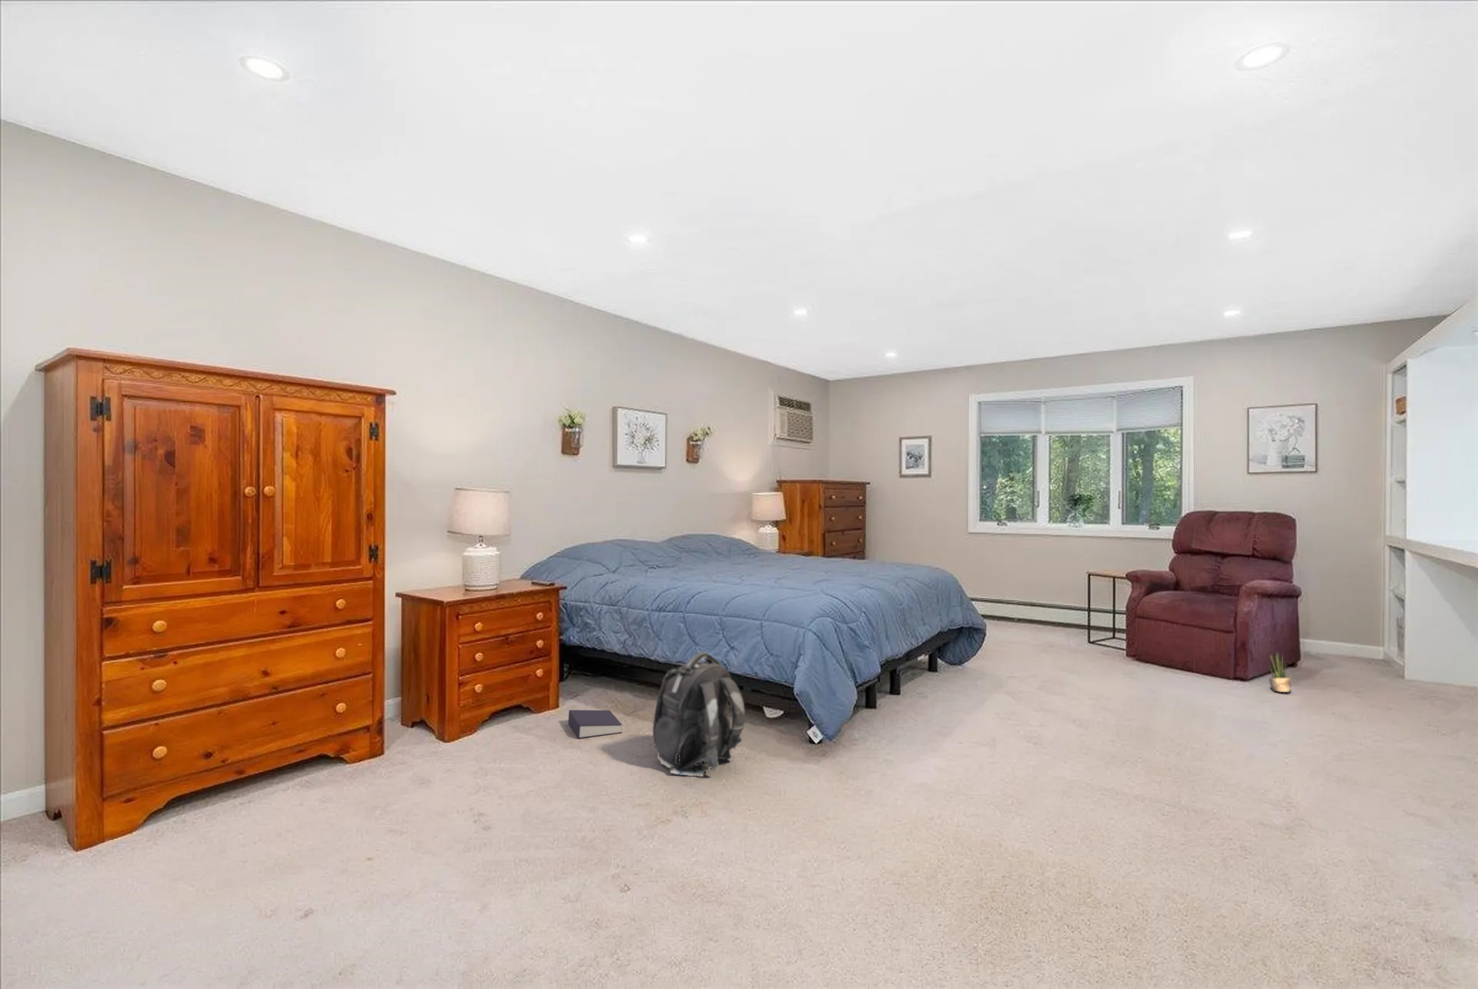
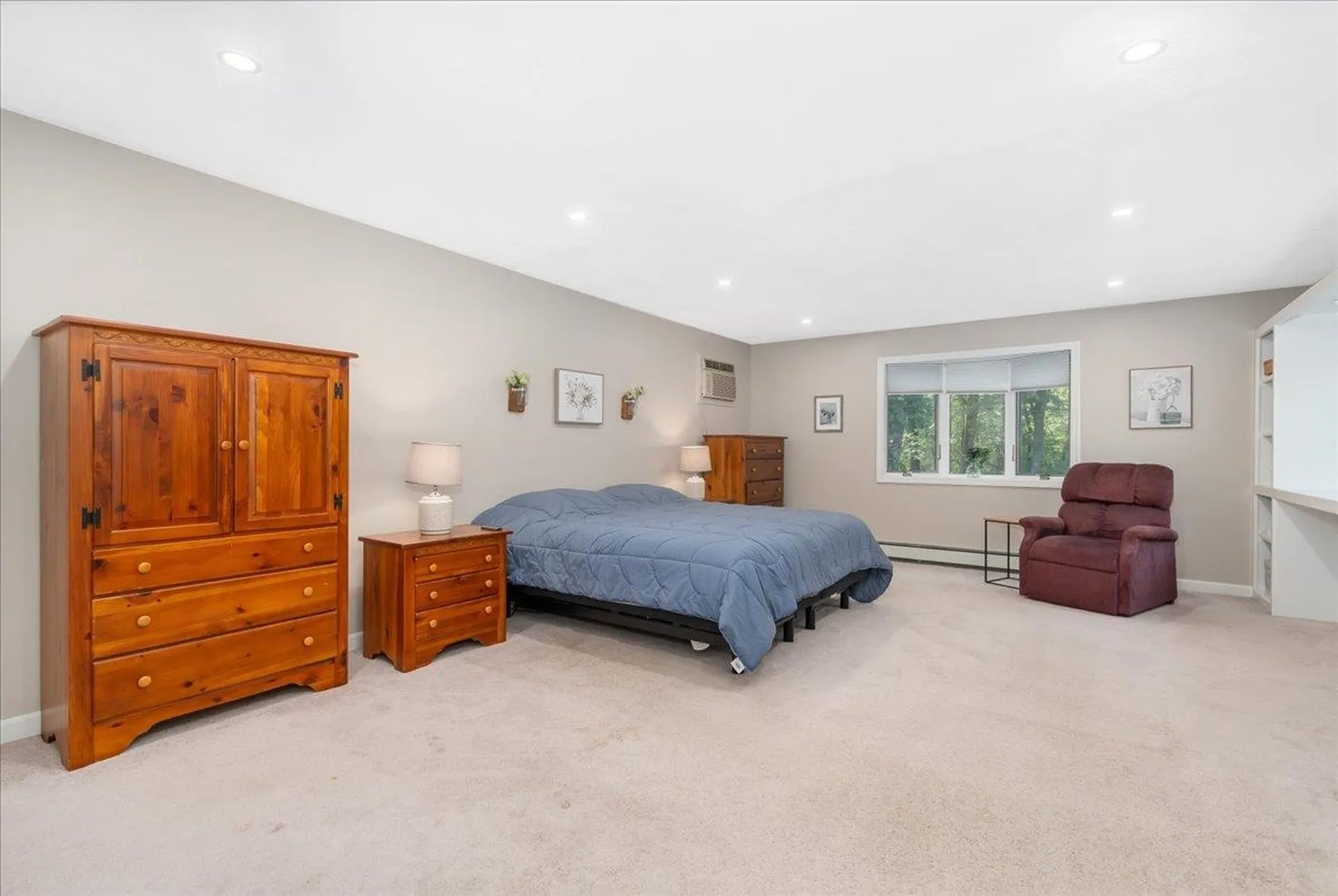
- backpack [652,651,746,777]
- potted plant [1268,650,1291,693]
- book [568,709,623,740]
